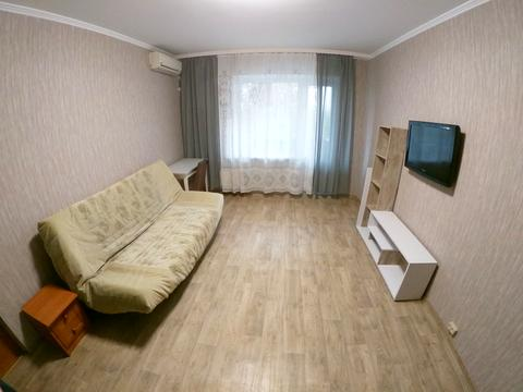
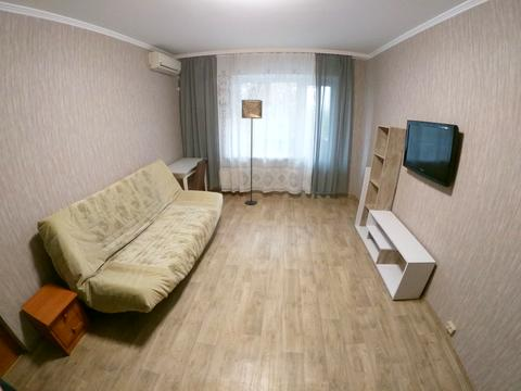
+ floor lamp [241,99,264,205]
